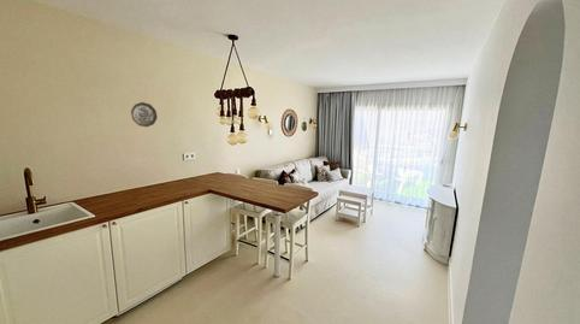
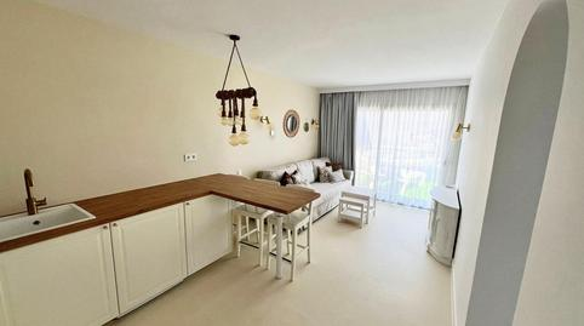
- decorative plate [130,101,159,128]
